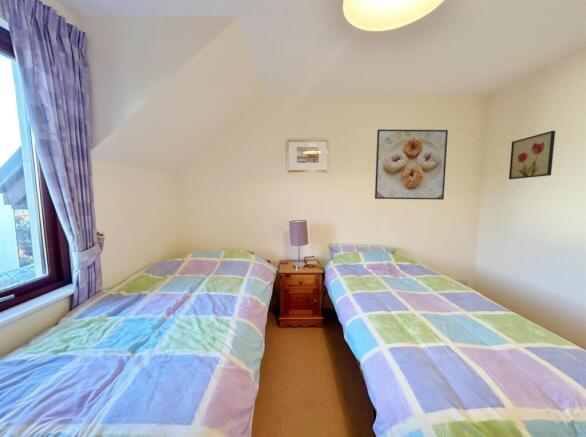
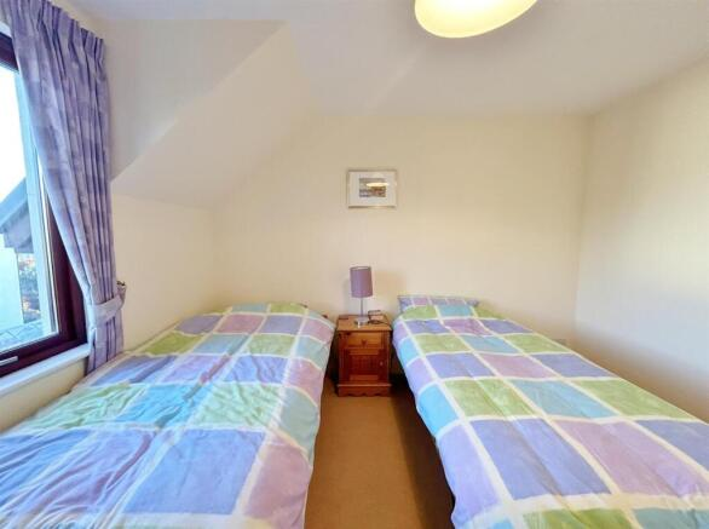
- wall art [508,130,556,180]
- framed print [374,128,449,201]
